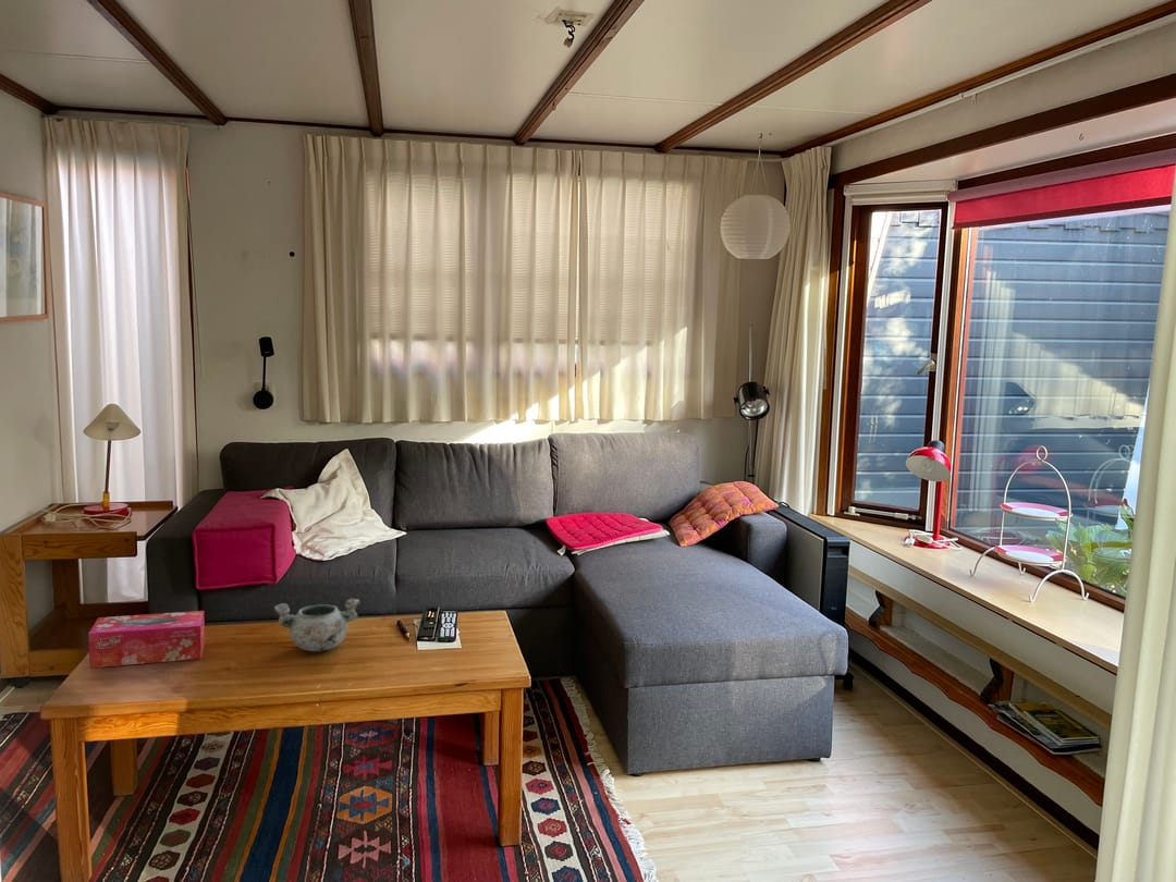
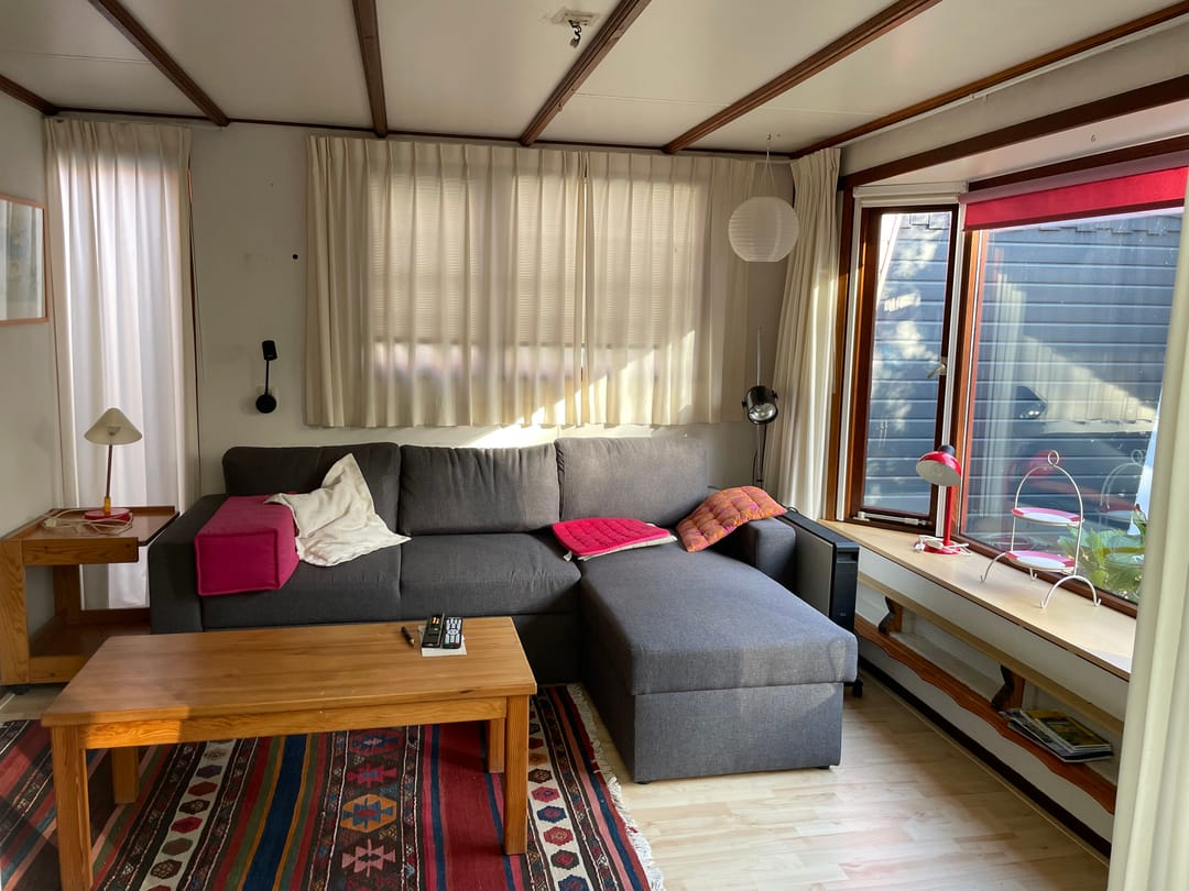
- decorative bowl [273,597,360,652]
- tissue box [87,610,206,669]
